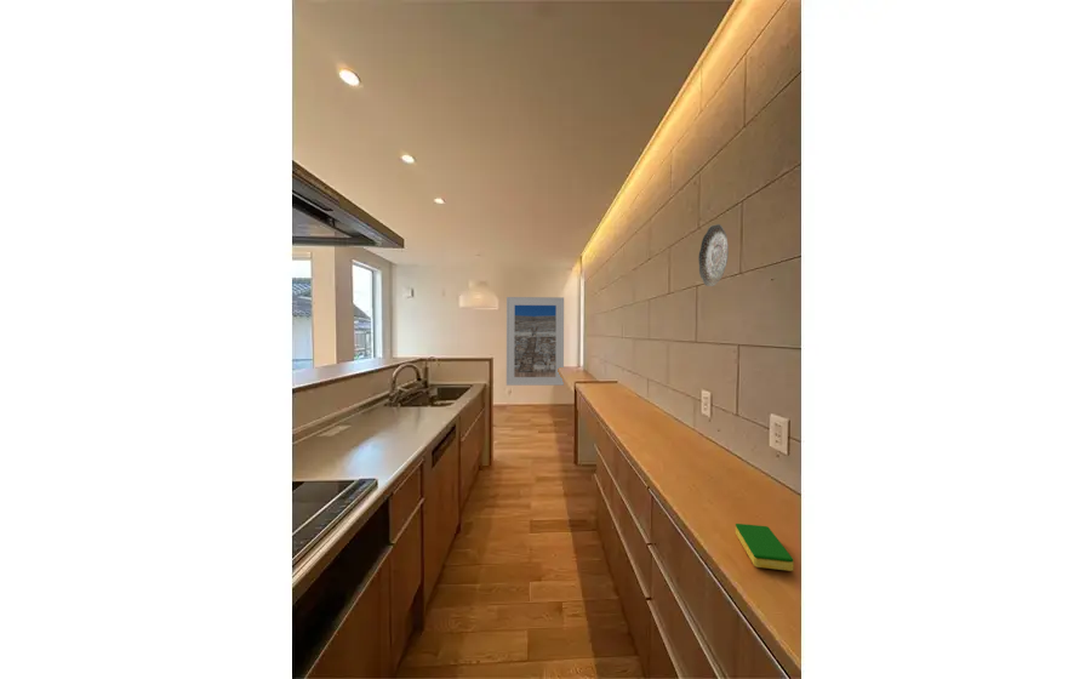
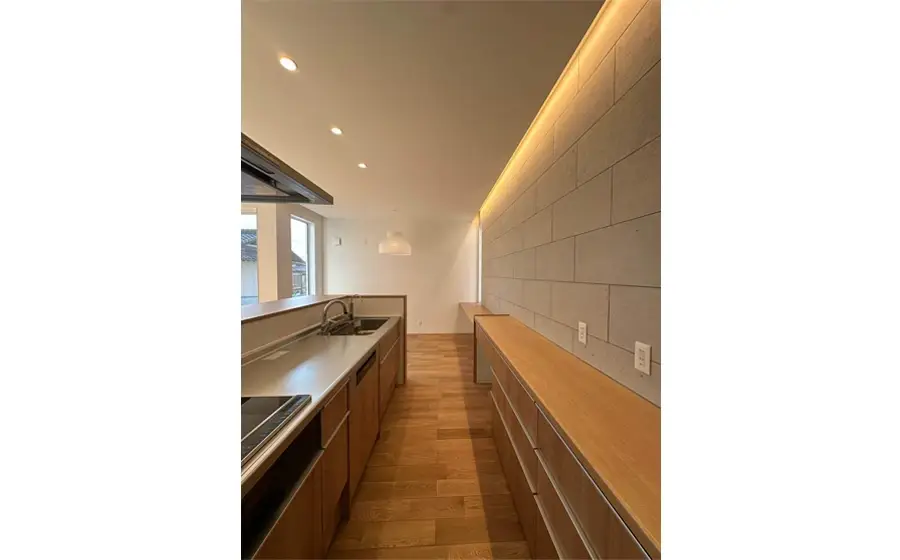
- dish sponge [735,523,794,572]
- decorative plate [697,223,730,287]
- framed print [505,296,565,387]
